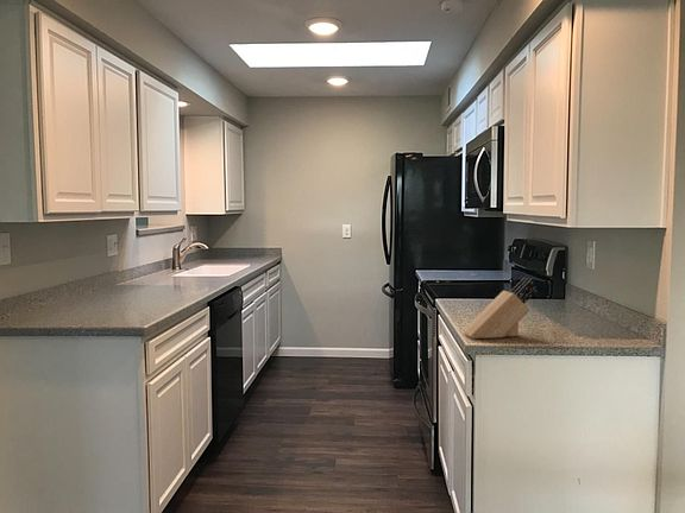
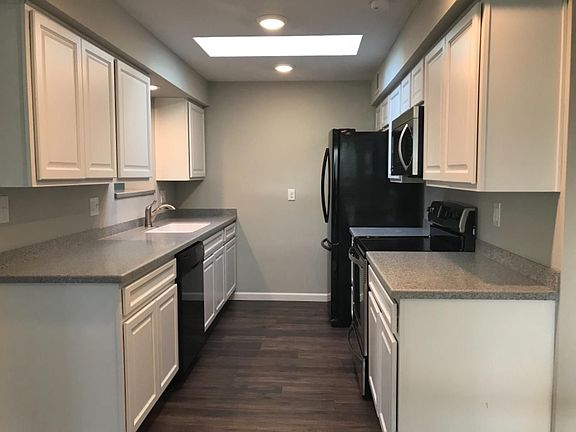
- knife block [460,277,538,340]
